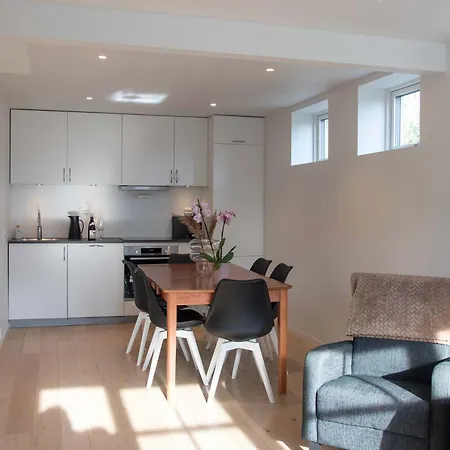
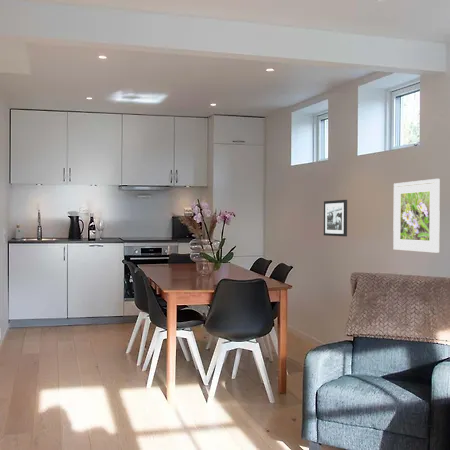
+ picture frame [323,199,348,237]
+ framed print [392,178,441,254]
